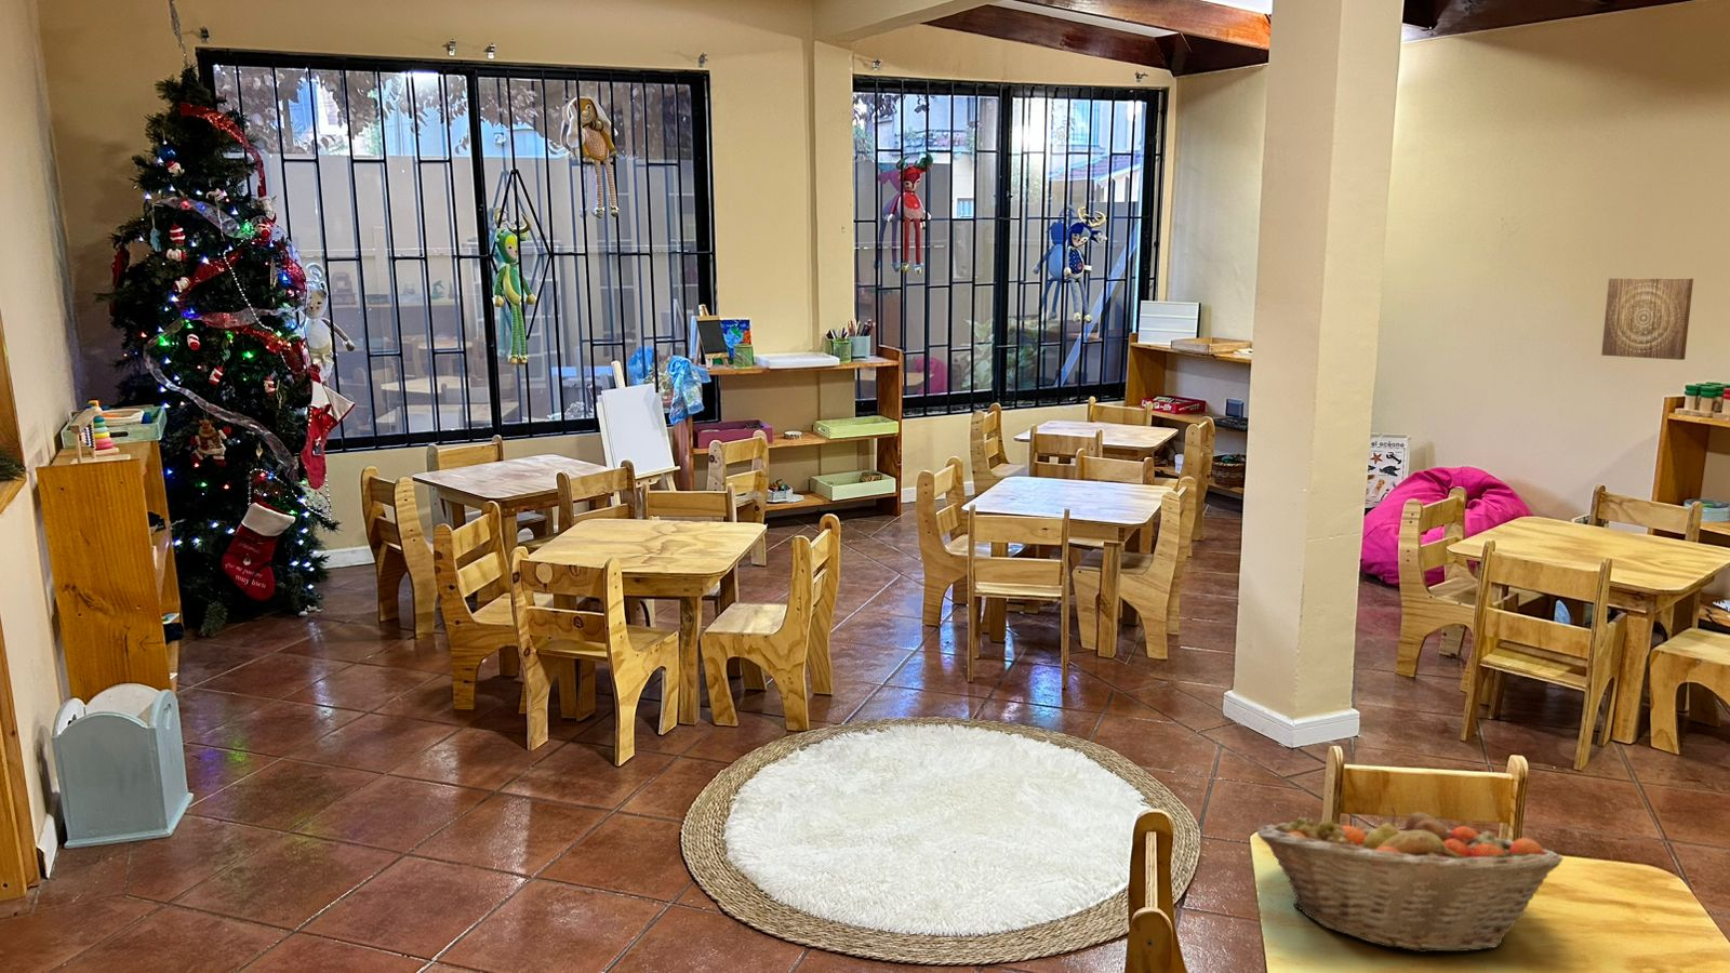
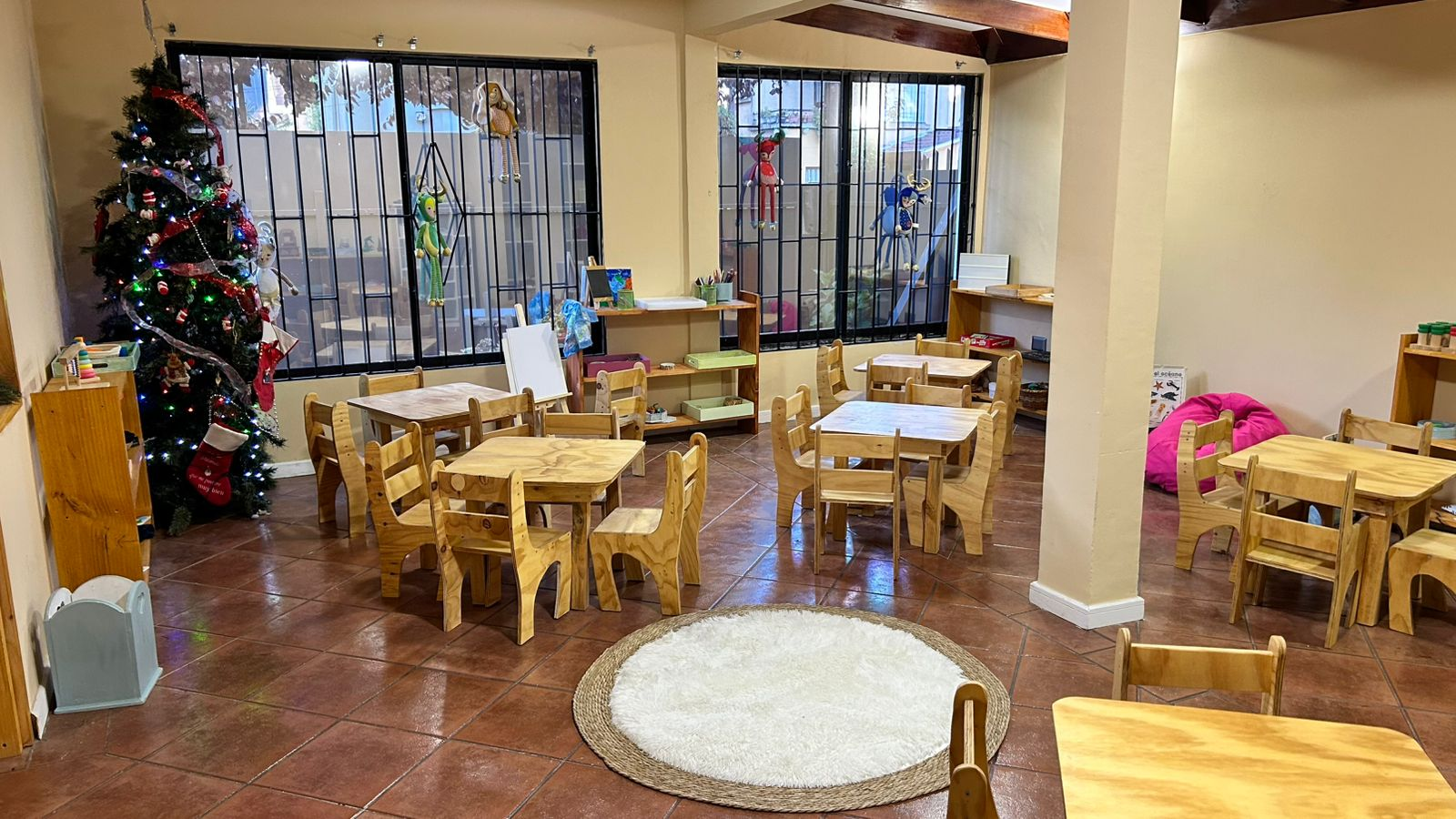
- wall art [1600,277,1694,361]
- fruit basket [1256,807,1564,954]
